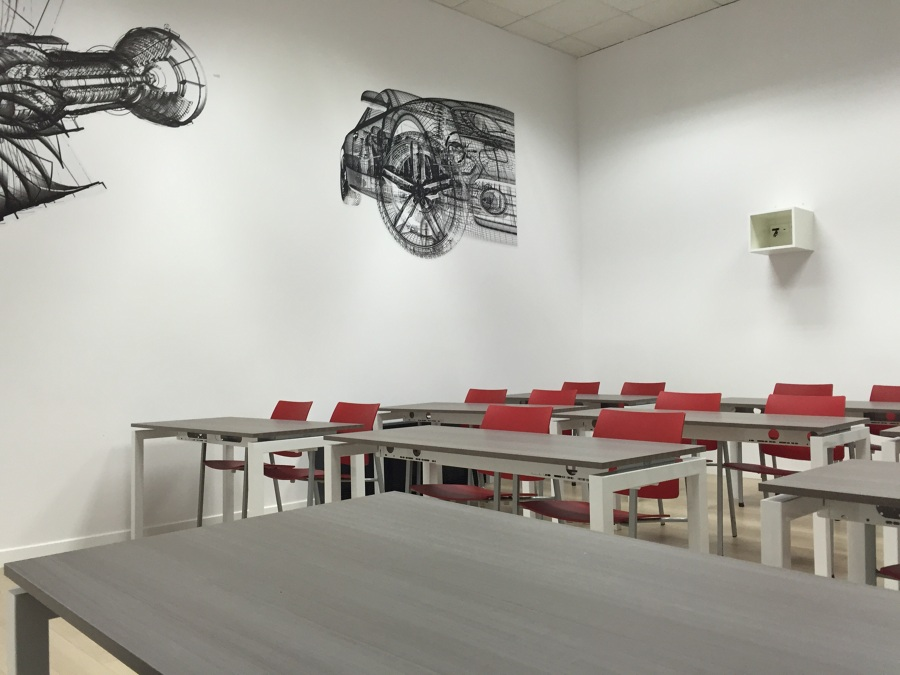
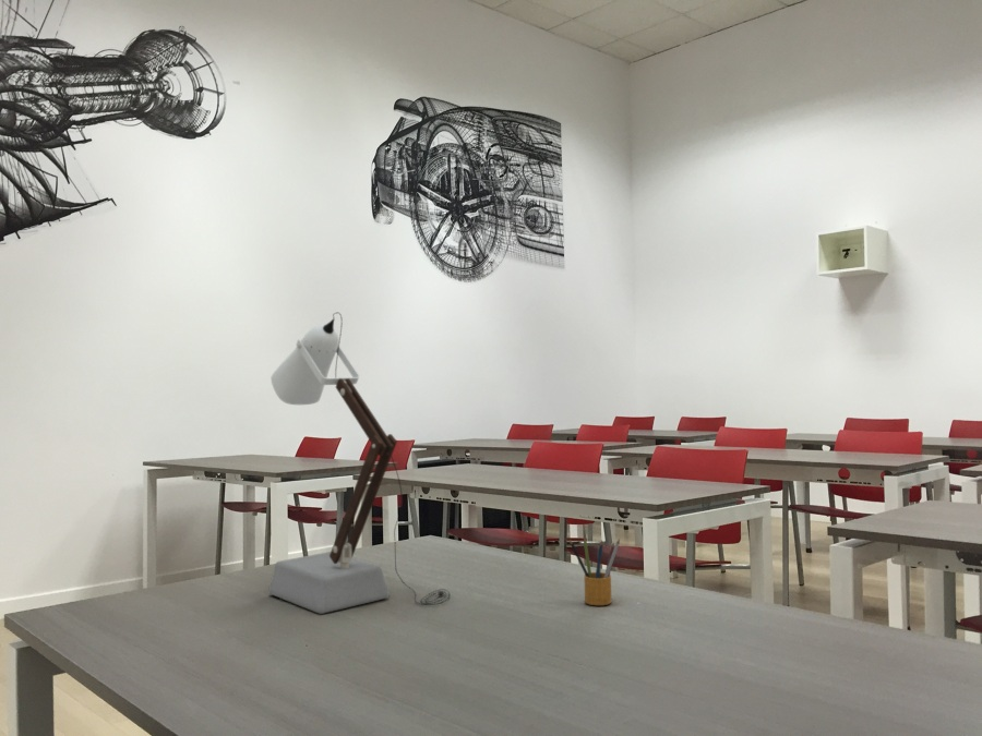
+ desk lamp [268,312,451,615]
+ pencil box [568,536,621,606]
